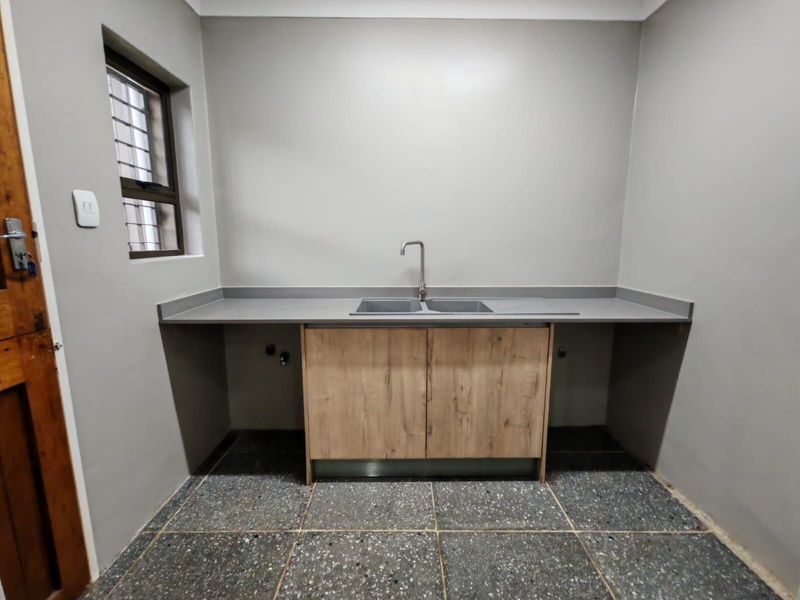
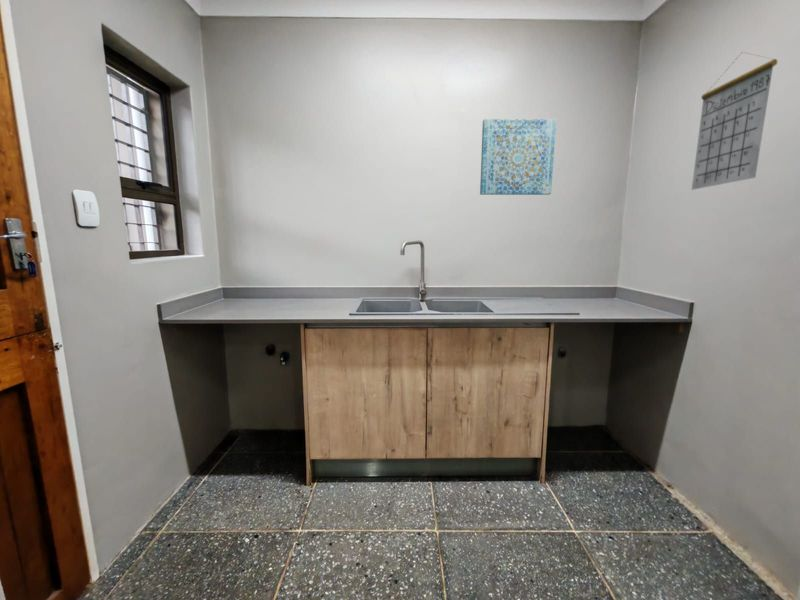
+ wall art [479,118,557,196]
+ calendar [691,51,778,191]
